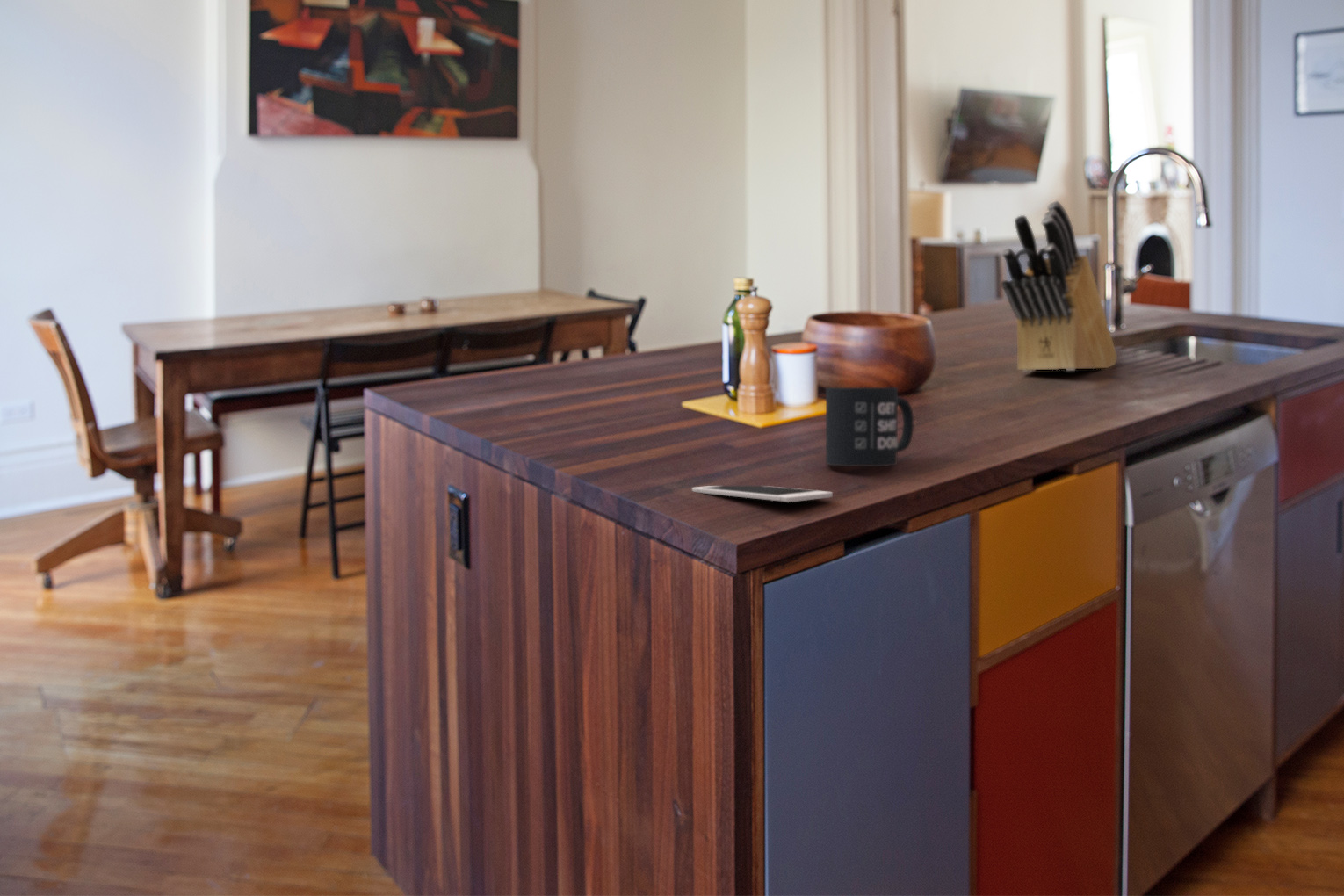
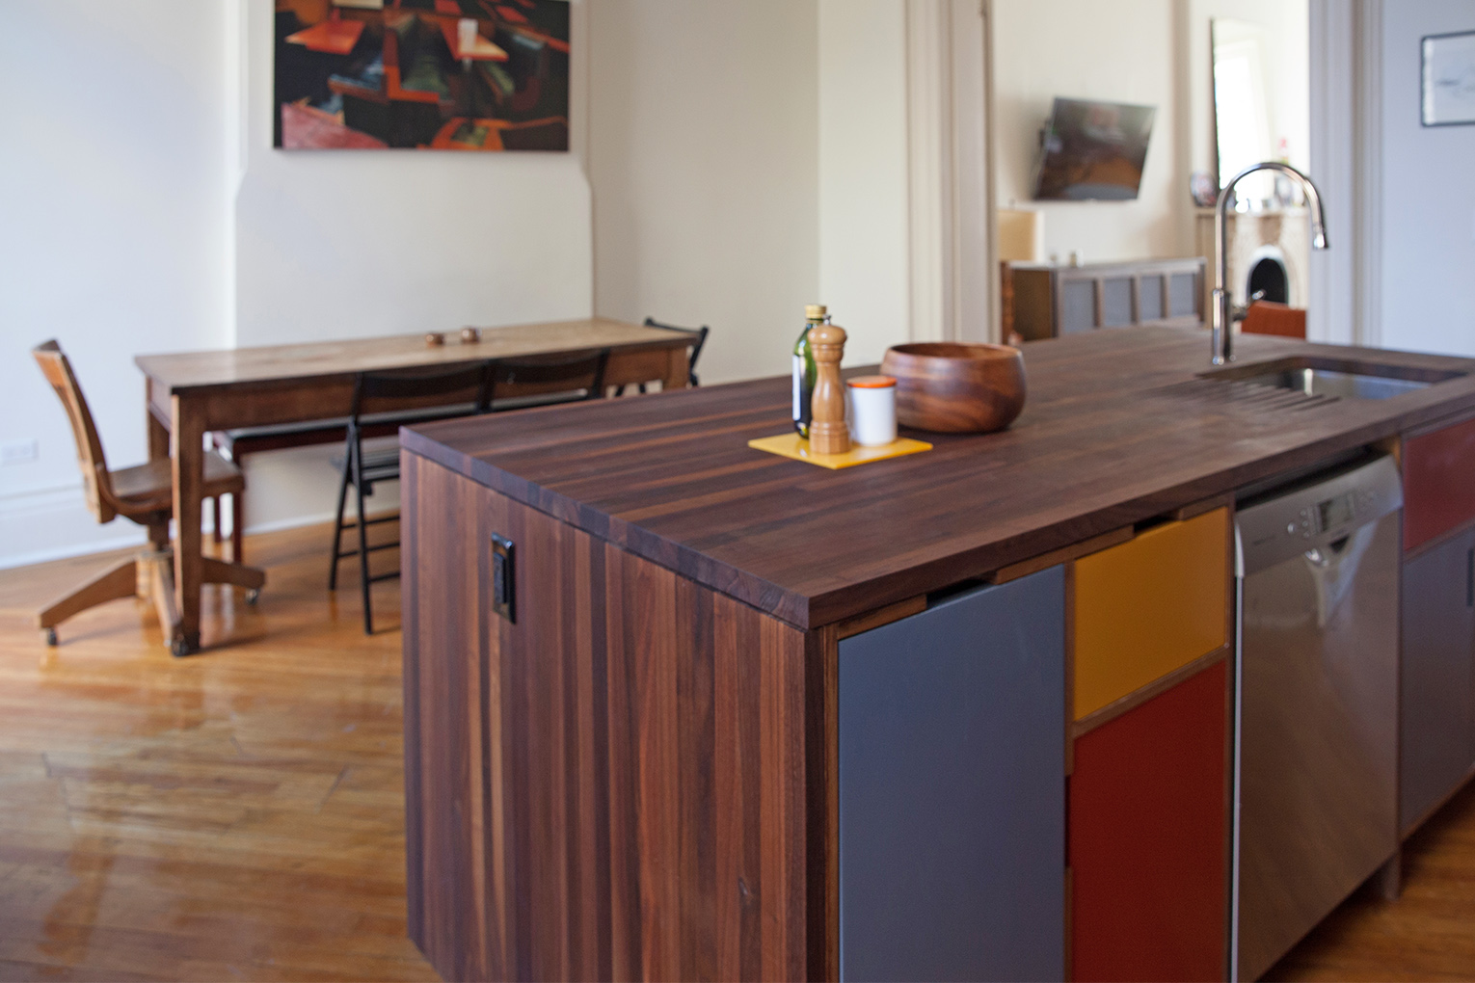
- knife block [1001,199,1118,373]
- cell phone [691,485,834,503]
- mug [825,387,914,467]
